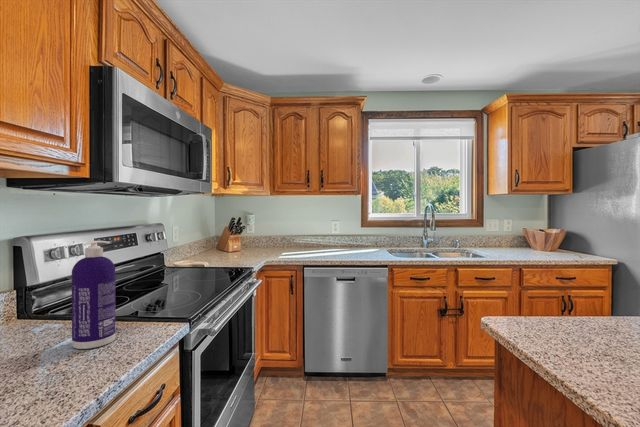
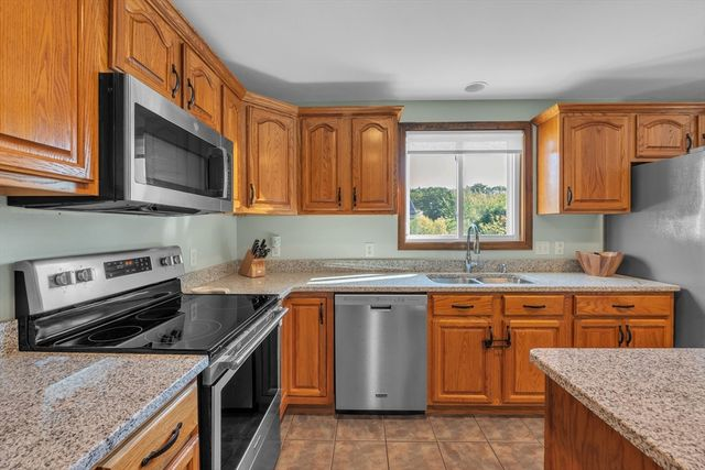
- spray bottle [71,240,117,350]
